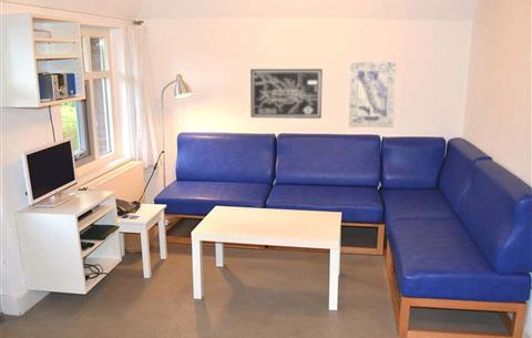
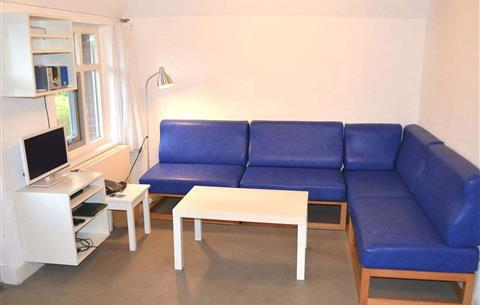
- wall art [348,60,398,129]
- wall art [249,68,324,120]
